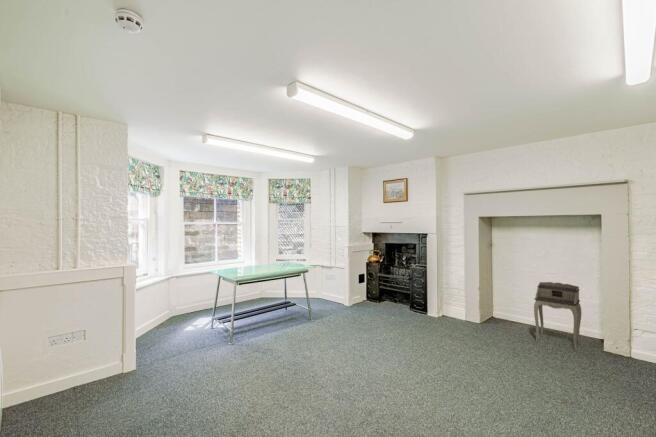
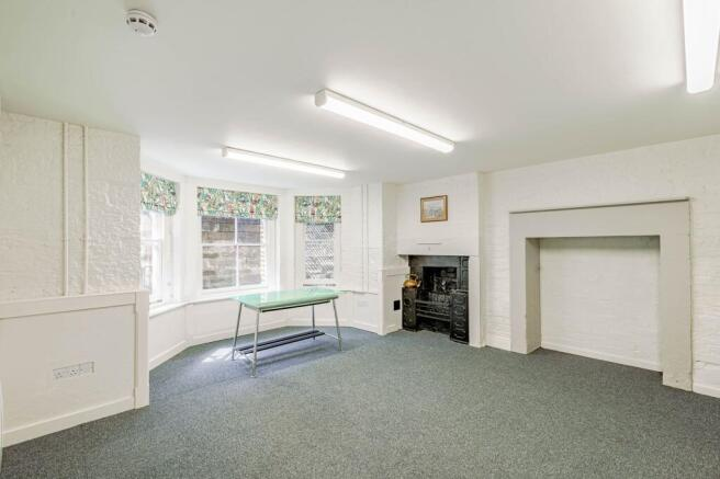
- desk [533,281,582,353]
